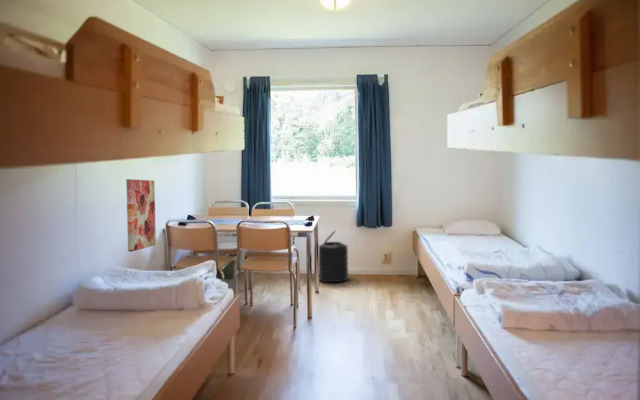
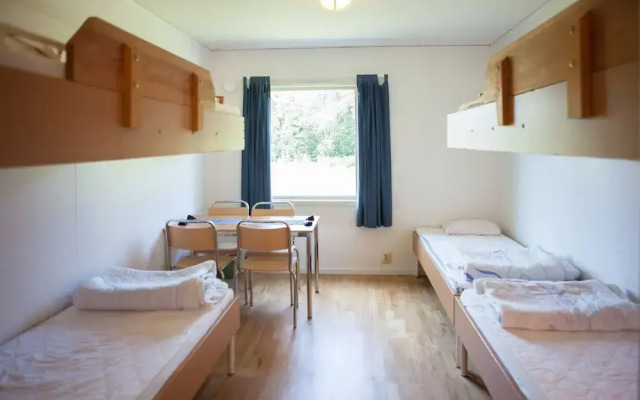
- trash can [318,230,349,283]
- wall art [125,178,157,253]
